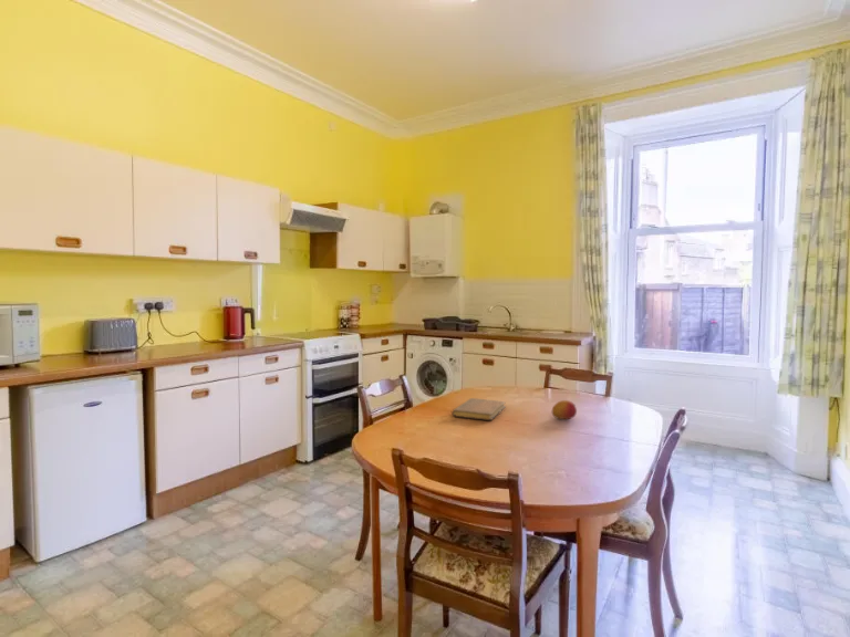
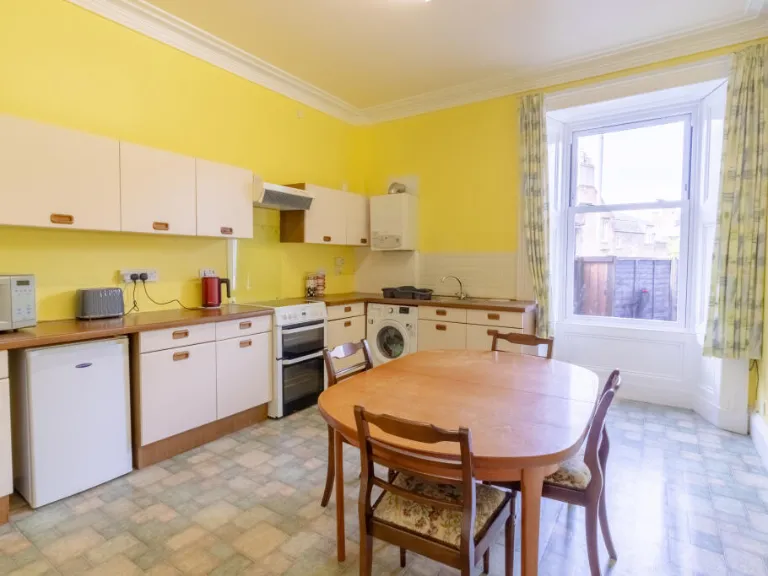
- notebook [452,397,506,421]
- fruit [551,399,578,420]
